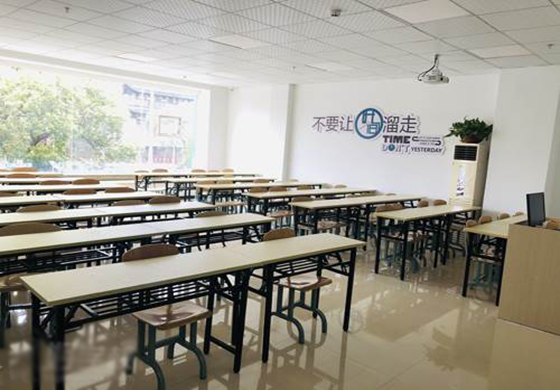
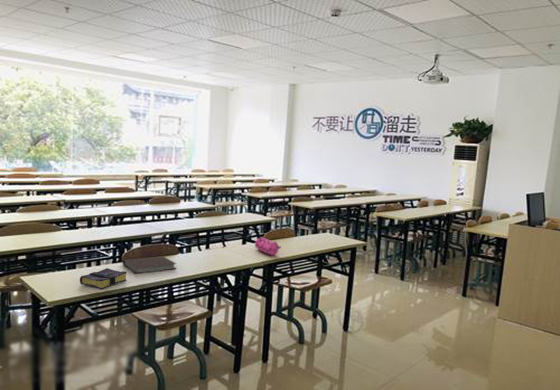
+ pencil case [254,236,282,256]
+ notebook [122,255,178,275]
+ book [79,267,128,290]
